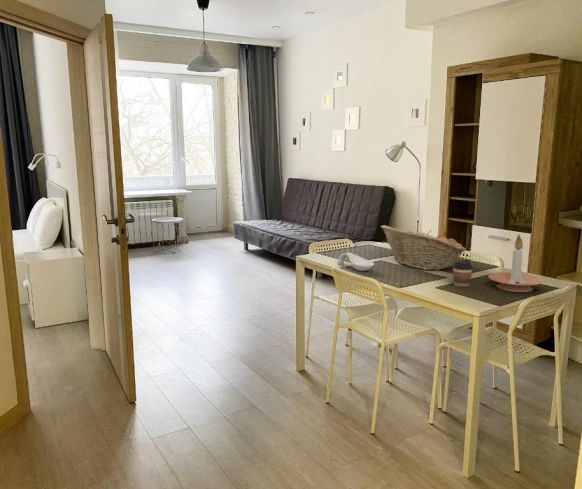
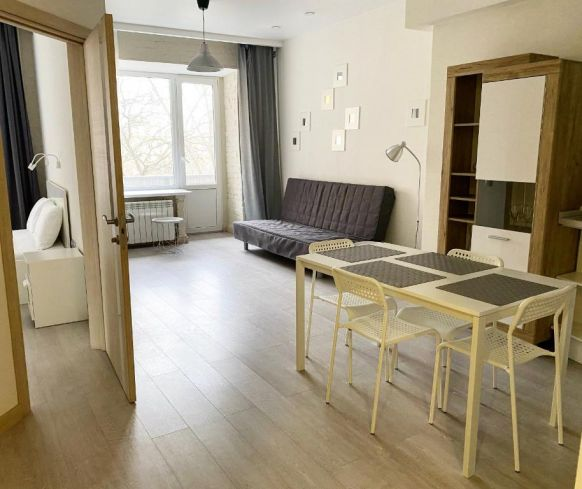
- fruit basket [380,224,467,271]
- spoon rest [336,252,375,272]
- candle holder [487,233,544,293]
- coffee cup [452,258,474,288]
